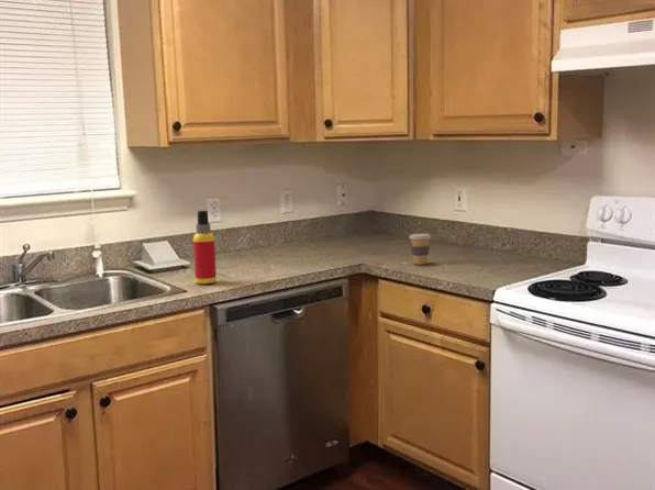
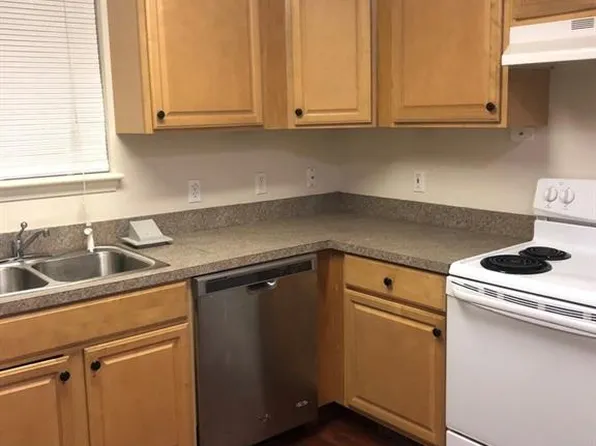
- spray bottle [192,210,218,285]
- coffee cup [408,233,432,266]
